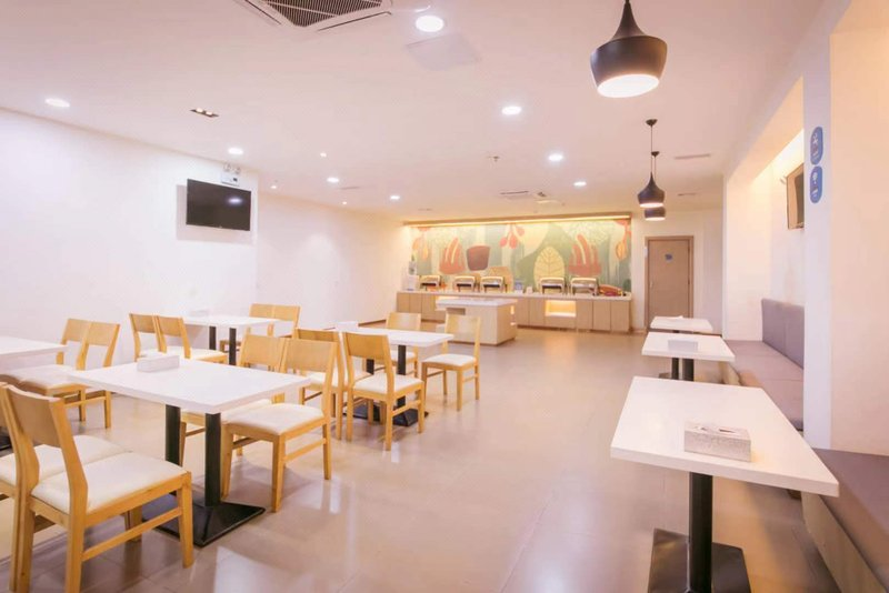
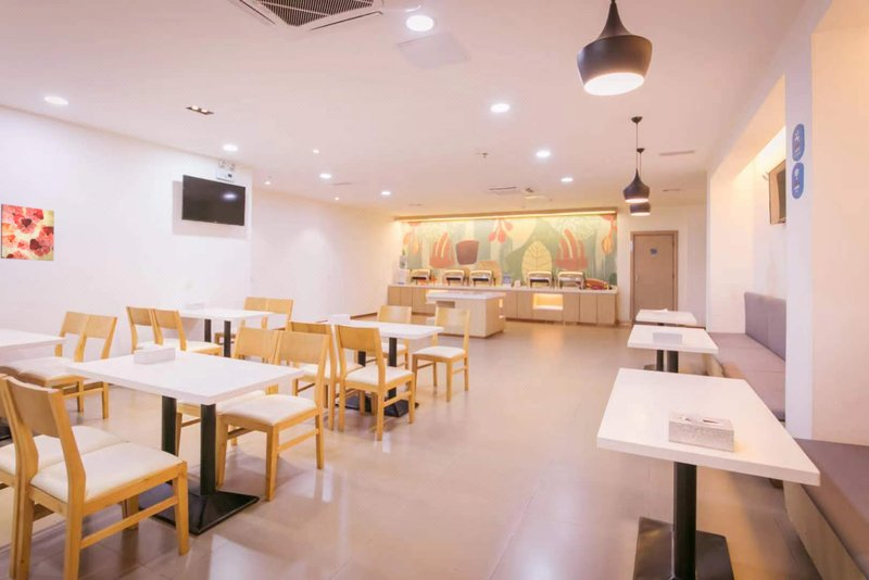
+ wall art [0,203,55,262]
